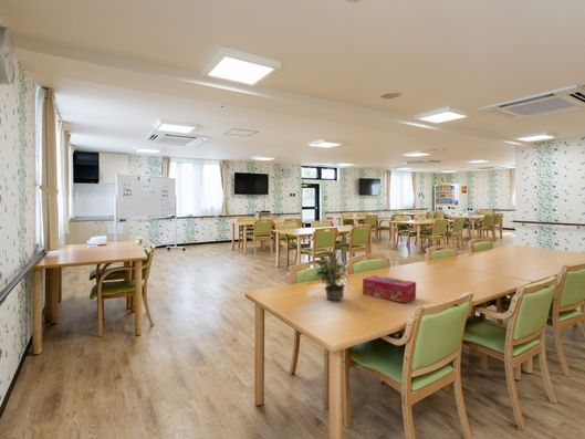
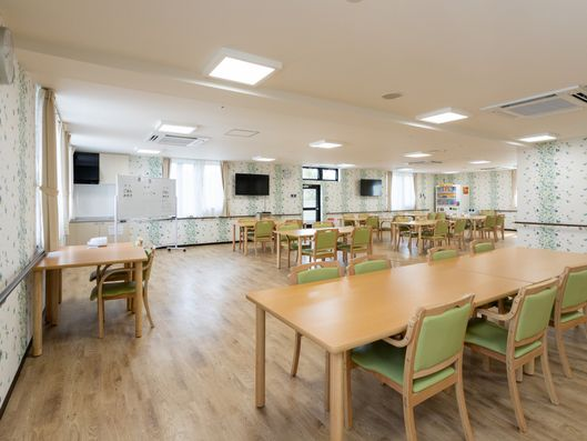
- tissue box [362,274,417,304]
- potted plant [305,242,353,301]
